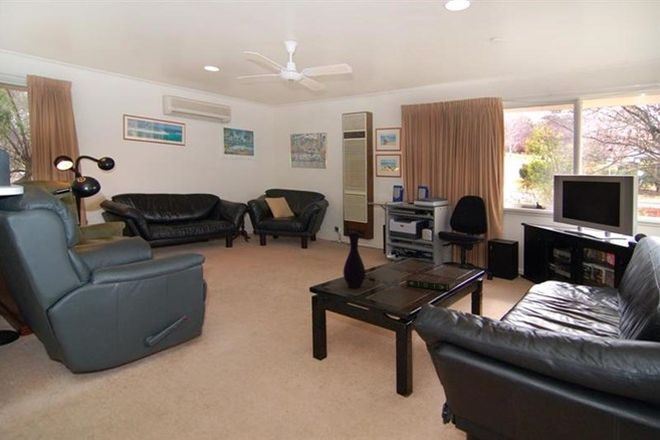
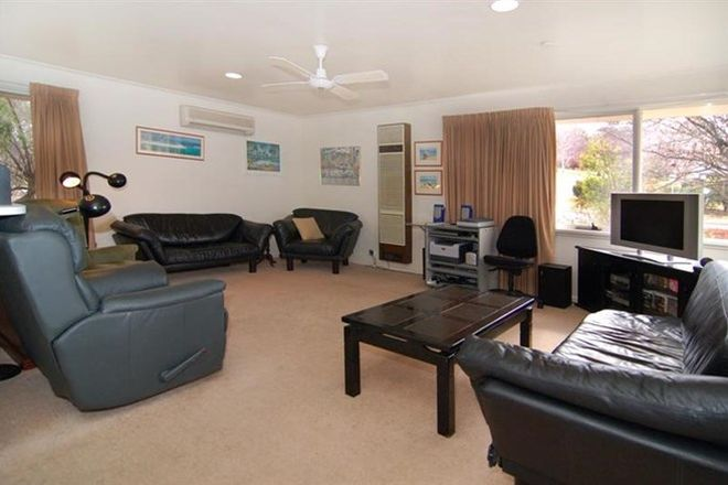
- vase [342,232,366,289]
- book [405,274,458,292]
